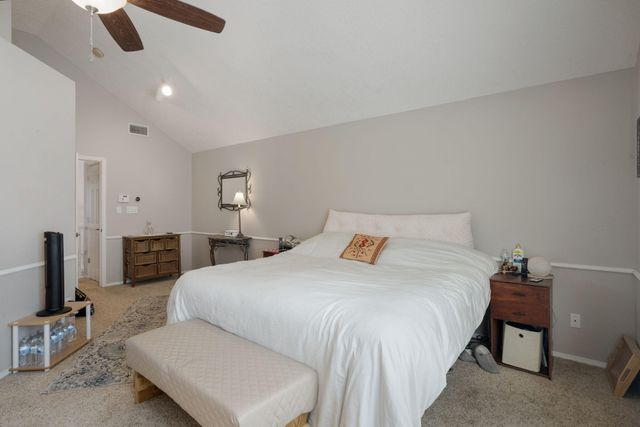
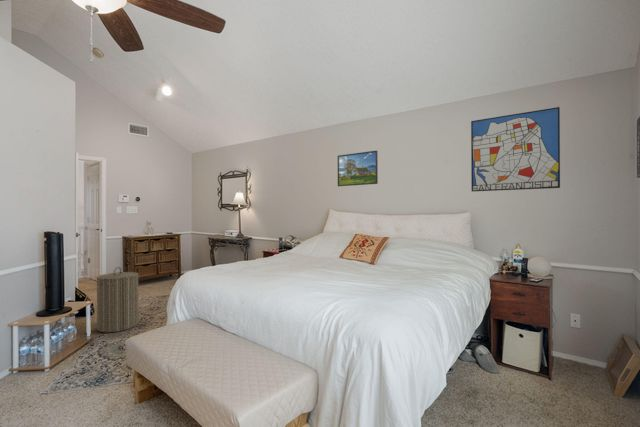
+ laundry hamper [96,266,140,334]
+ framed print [337,149,379,187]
+ wall art [470,106,561,192]
